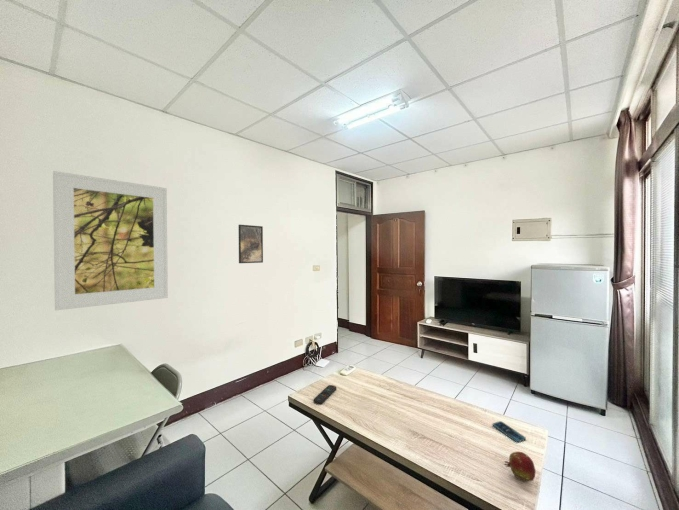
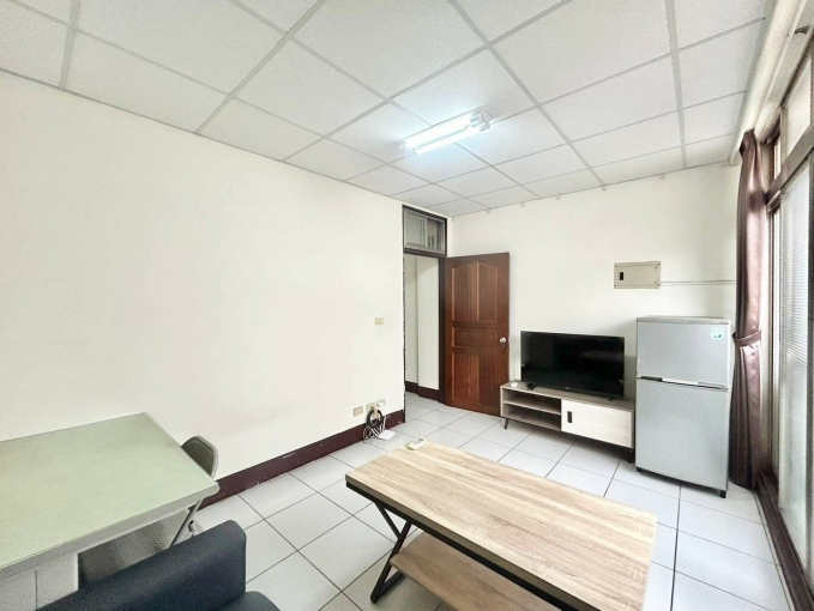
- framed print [238,224,264,264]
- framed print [52,170,169,311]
- remote control [313,384,337,405]
- smartphone [492,420,527,443]
- fruit [503,451,537,483]
